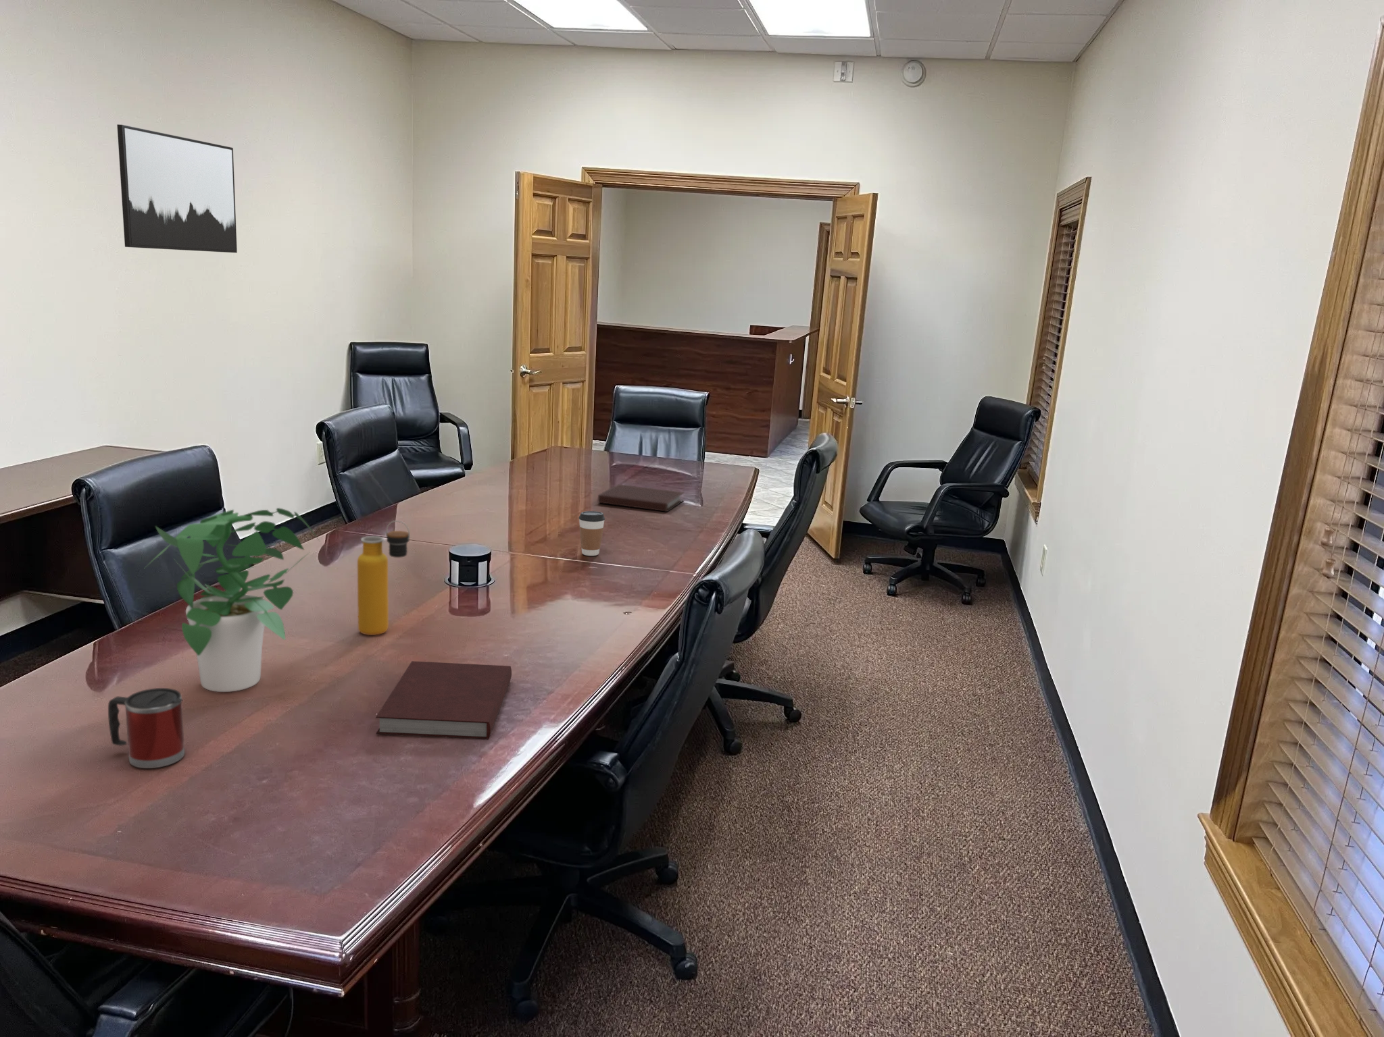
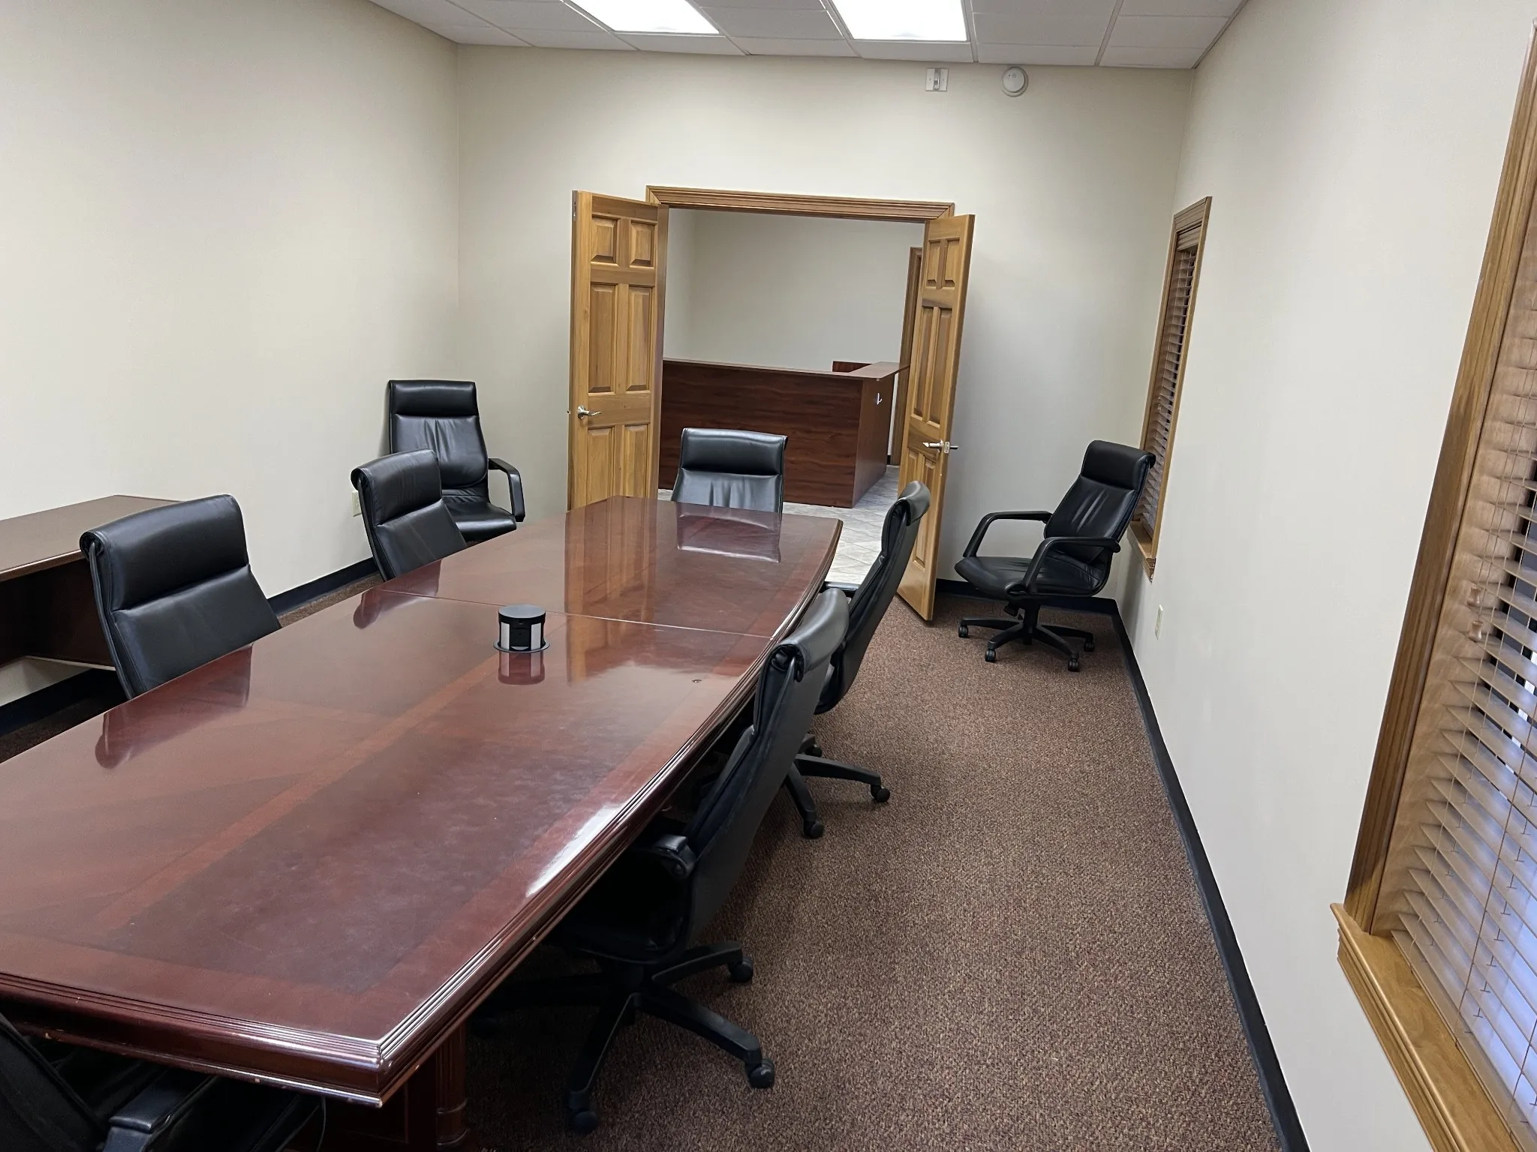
- notebook [597,484,685,512]
- coffee cup [579,511,606,557]
- mug [108,687,185,769]
- water bottle [356,520,411,636]
- notebook [375,660,512,740]
- potted plant [145,507,320,693]
- wall art [117,123,238,253]
